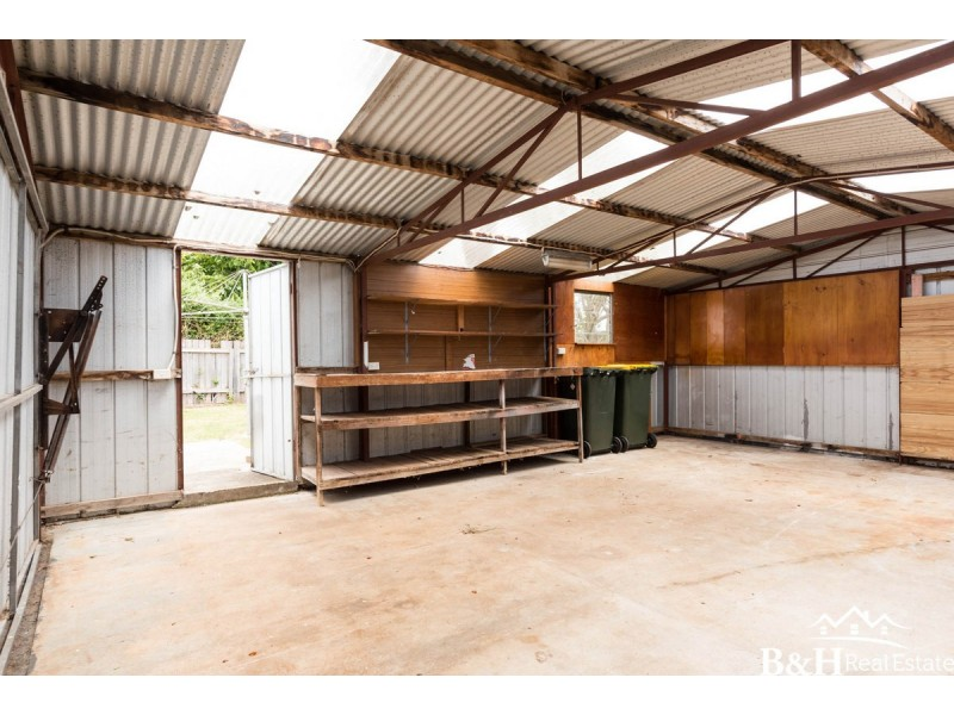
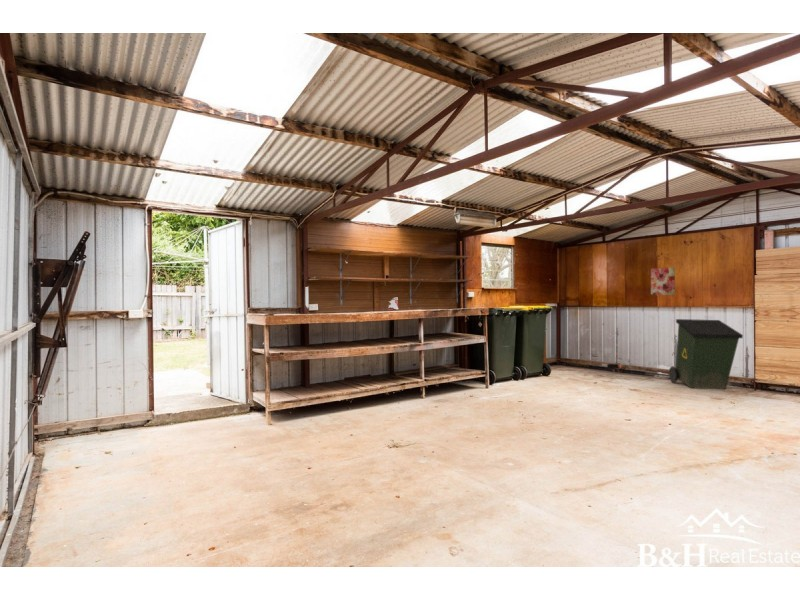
+ trash can [668,318,744,390]
+ wall art [650,266,676,296]
